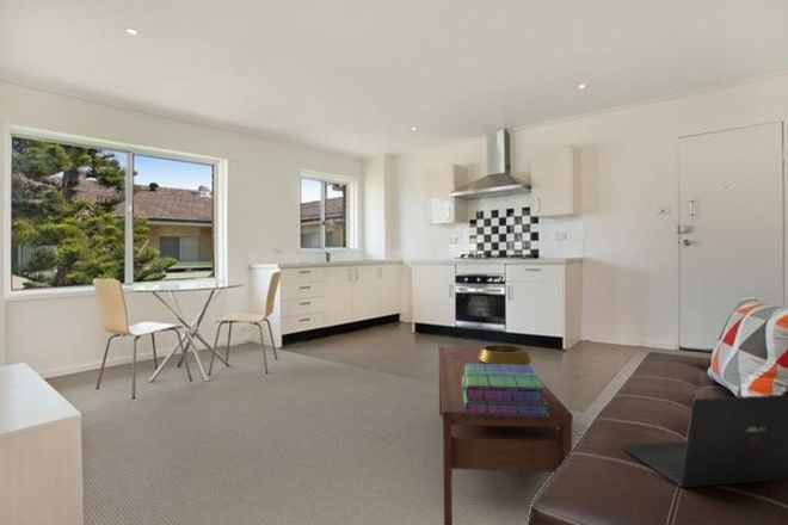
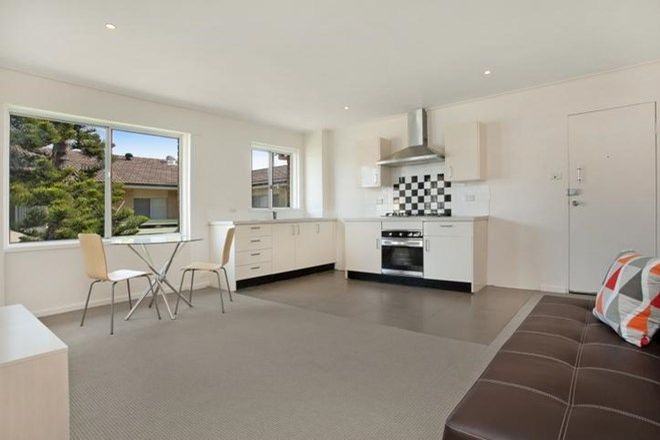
- decorative bowl [478,344,532,365]
- coffee table [437,346,574,525]
- laptop [621,393,788,488]
- stack of books [462,364,549,416]
